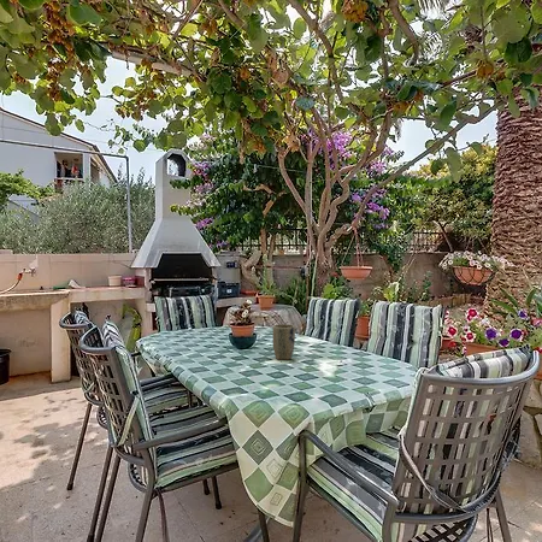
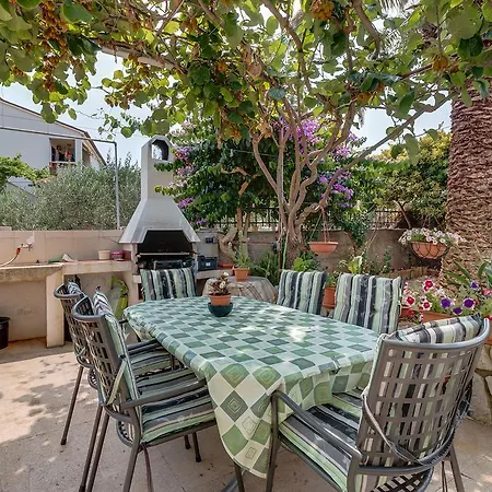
- plant pot [272,323,296,361]
